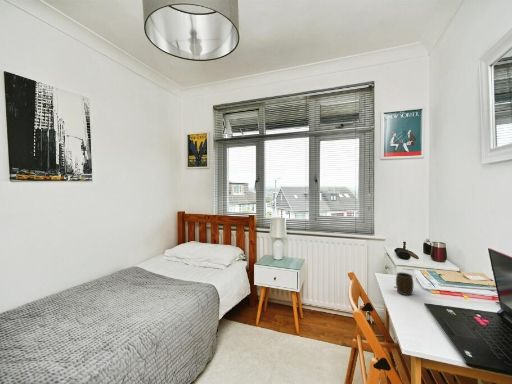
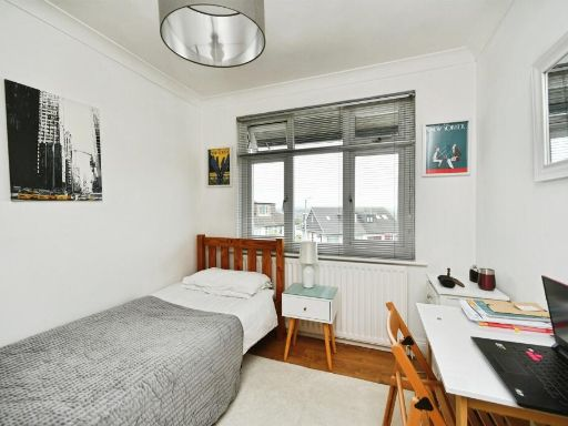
- mug [395,271,414,296]
